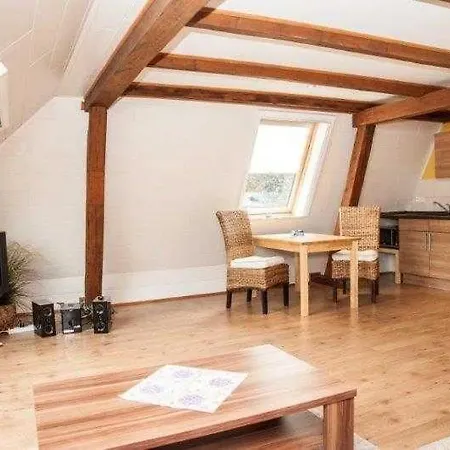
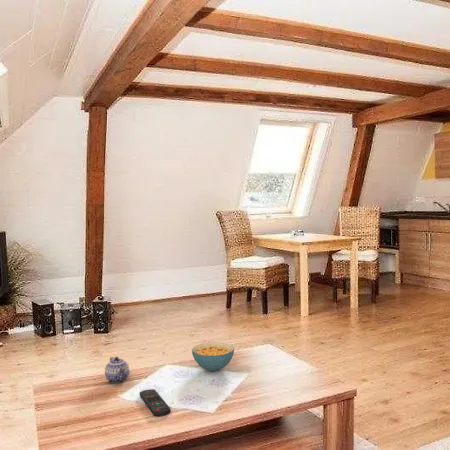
+ cereal bowl [191,341,235,372]
+ remote control [139,388,172,417]
+ teapot [104,356,131,384]
